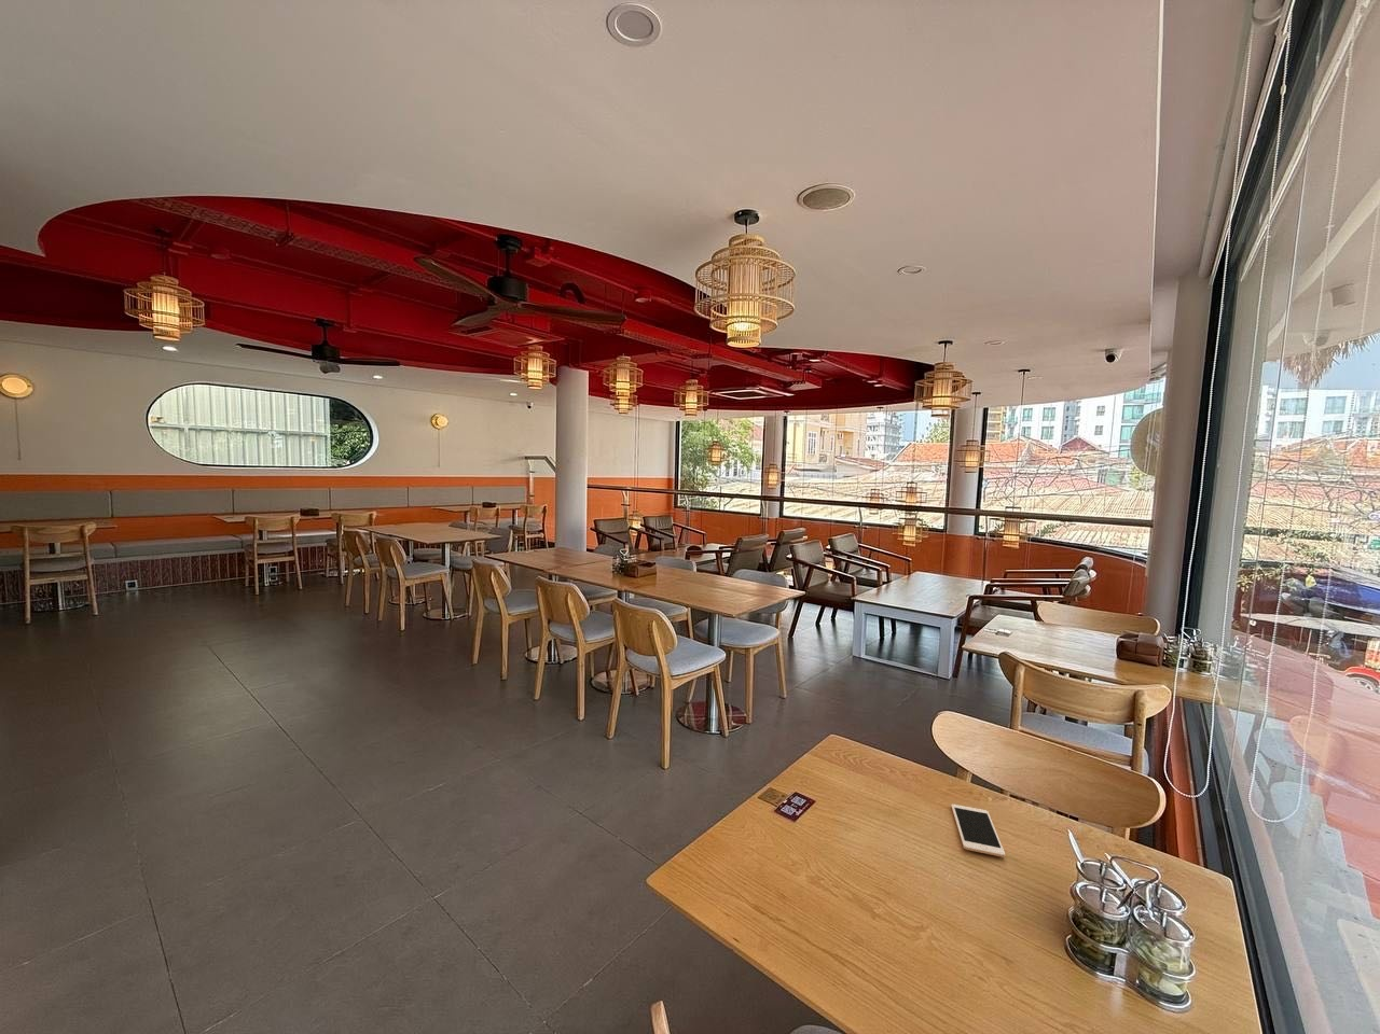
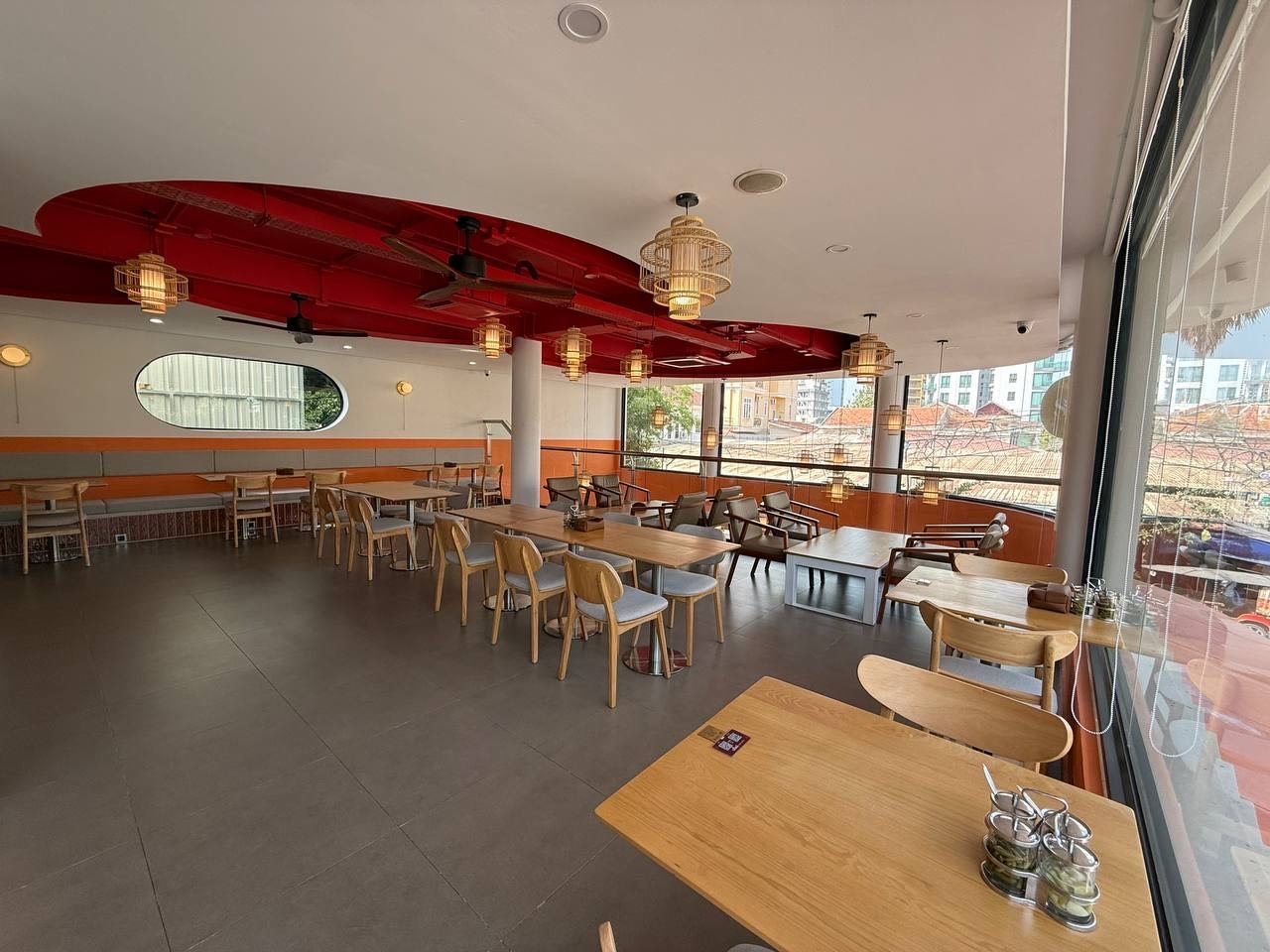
- cell phone [950,804,1006,858]
